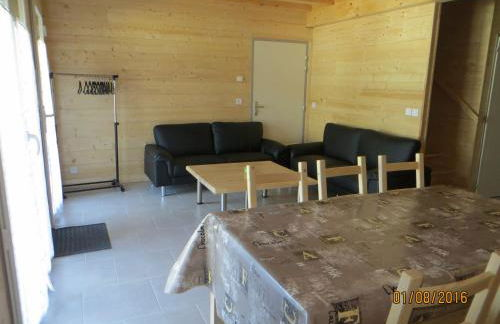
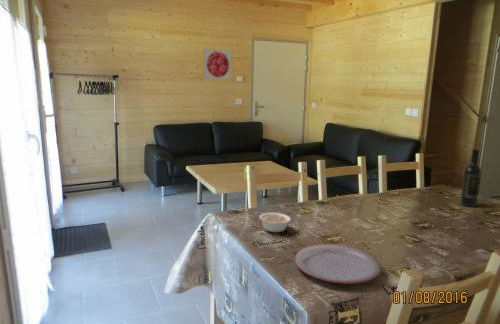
+ wine bottle [459,148,483,208]
+ legume [258,212,292,233]
+ plate [294,243,382,285]
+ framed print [203,48,232,80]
